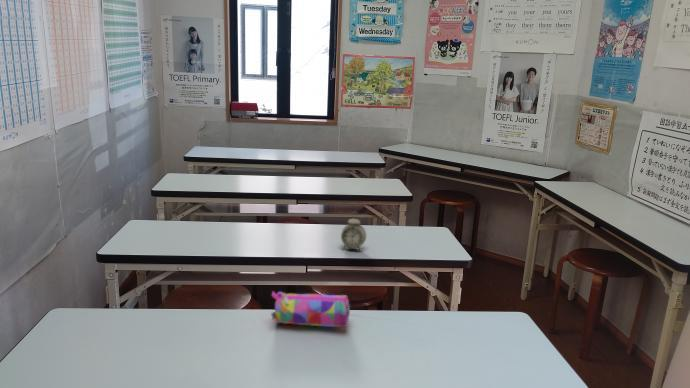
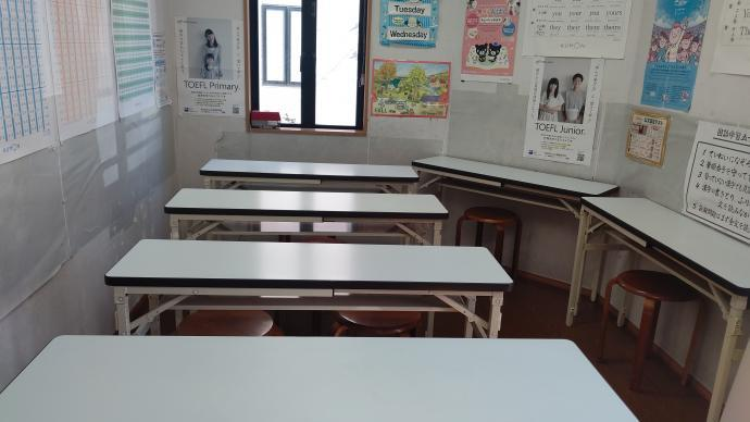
- alarm clock [340,211,367,252]
- pencil case [270,290,351,328]
